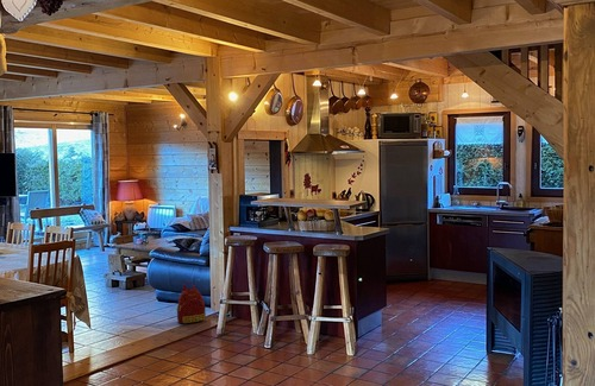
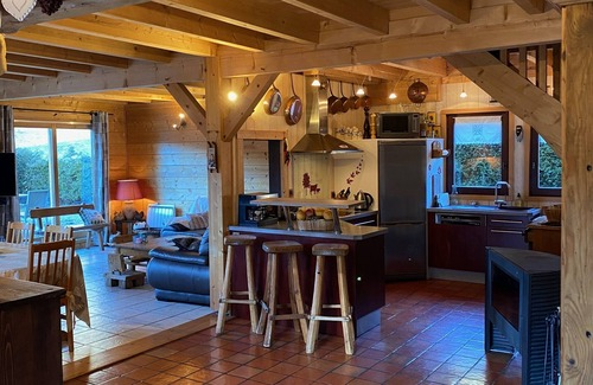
- backpack [175,281,207,325]
